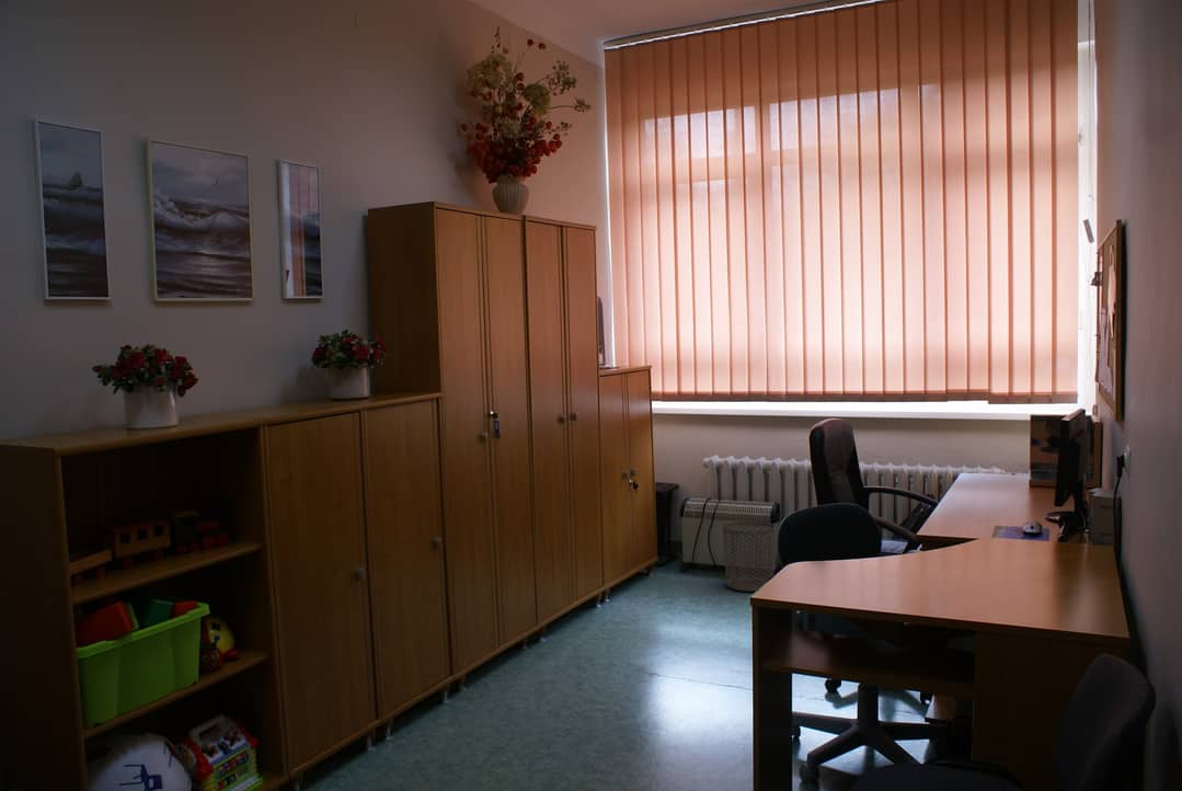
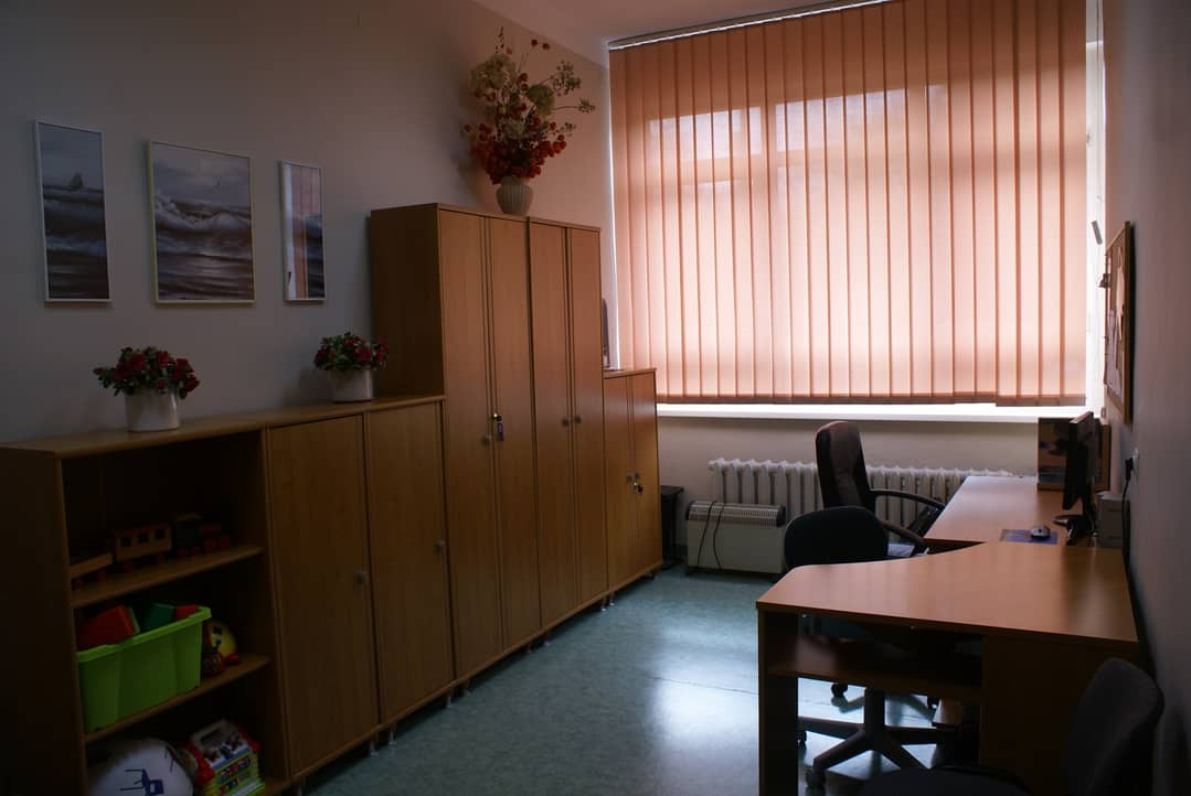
- waste bin [722,520,776,593]
